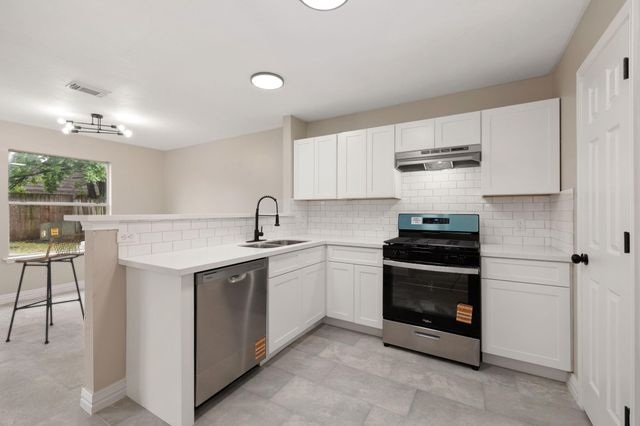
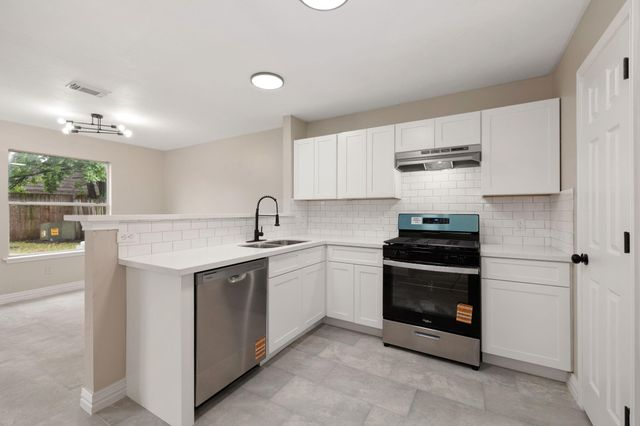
- bar stool [4,232,85,345]
